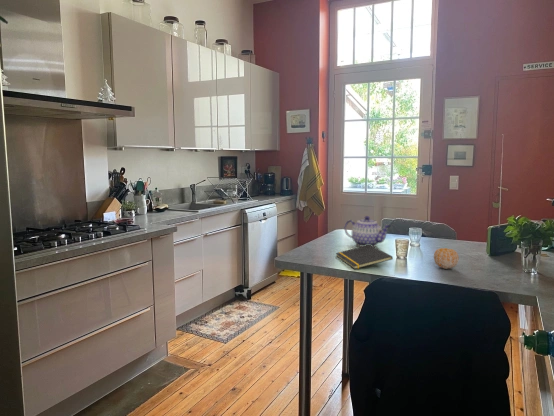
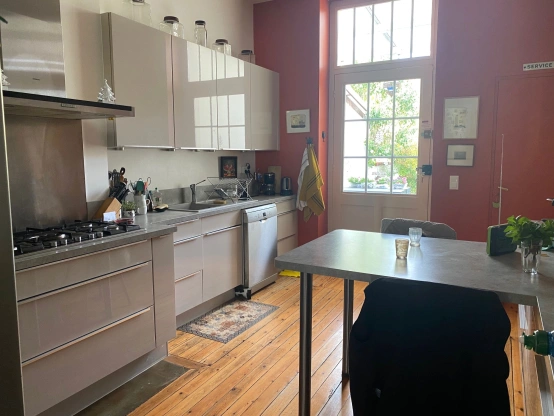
- notepad [335,245,394,270]
- fruit [433,247,460,270]
- teapot [343,215,392,247]
